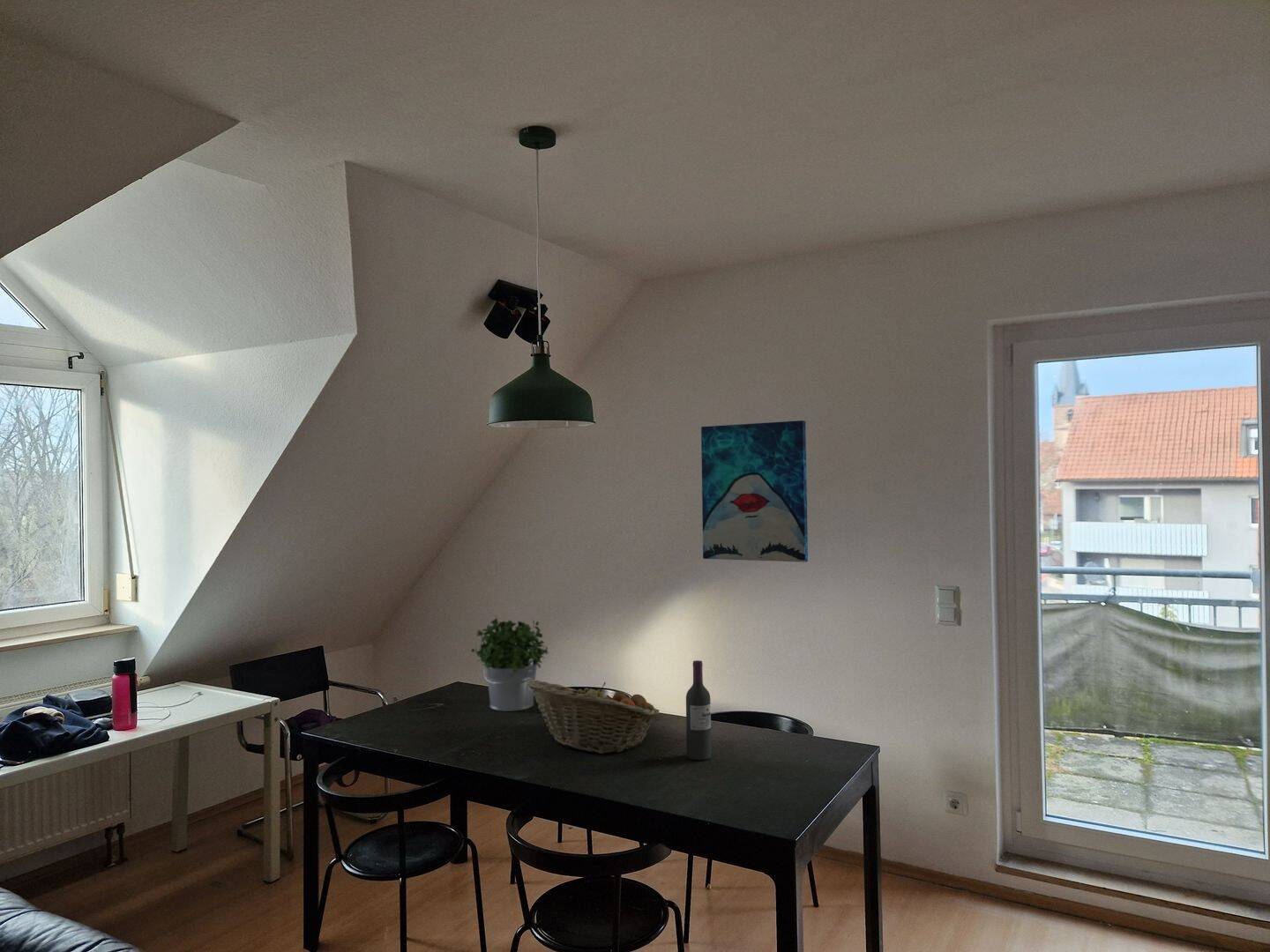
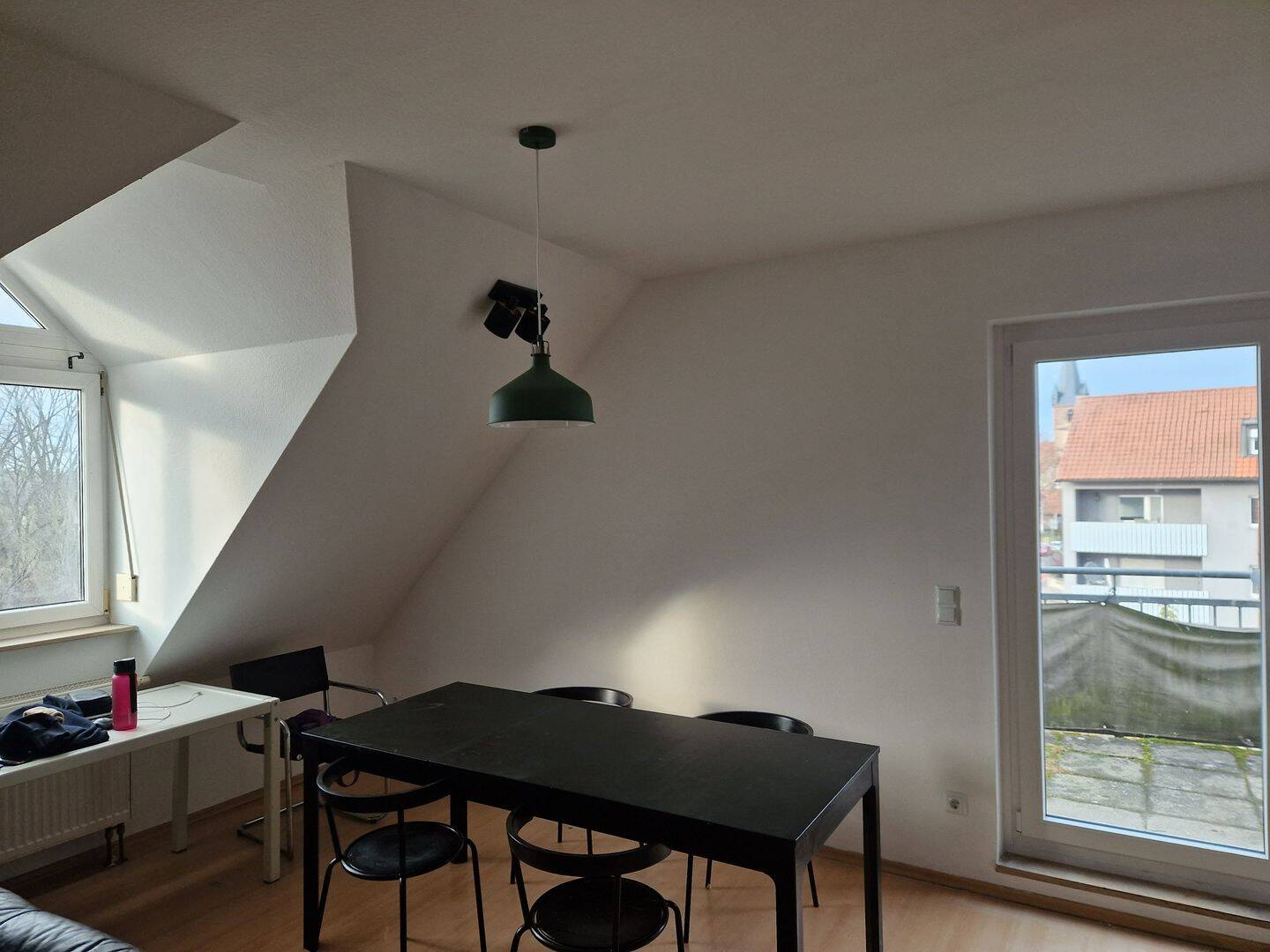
- potted plant [470,617,549,712]
- fruit basket [526,680,661,755]
- wall art [700,420,809,563]
- wine bottle [685,659,712,761]
